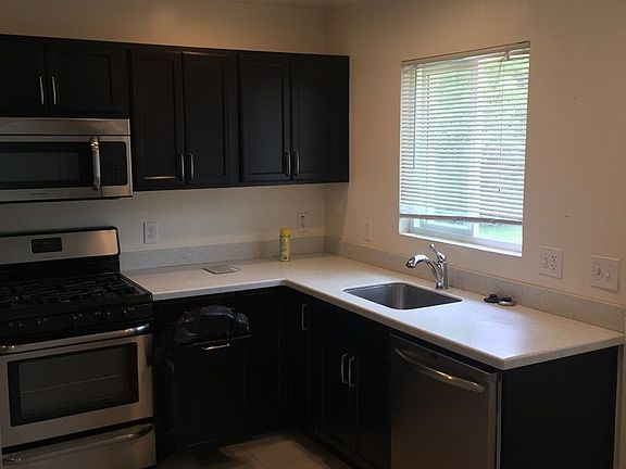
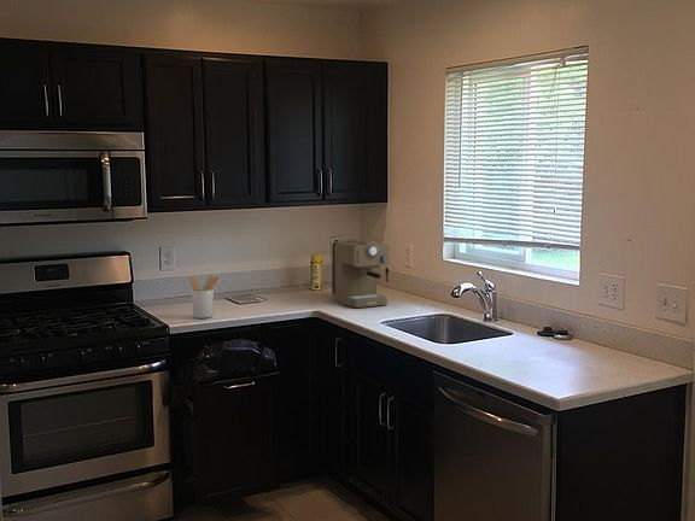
+ utensil holder [188,274,221,320]
+ coffee maker [331,238,390,309]
